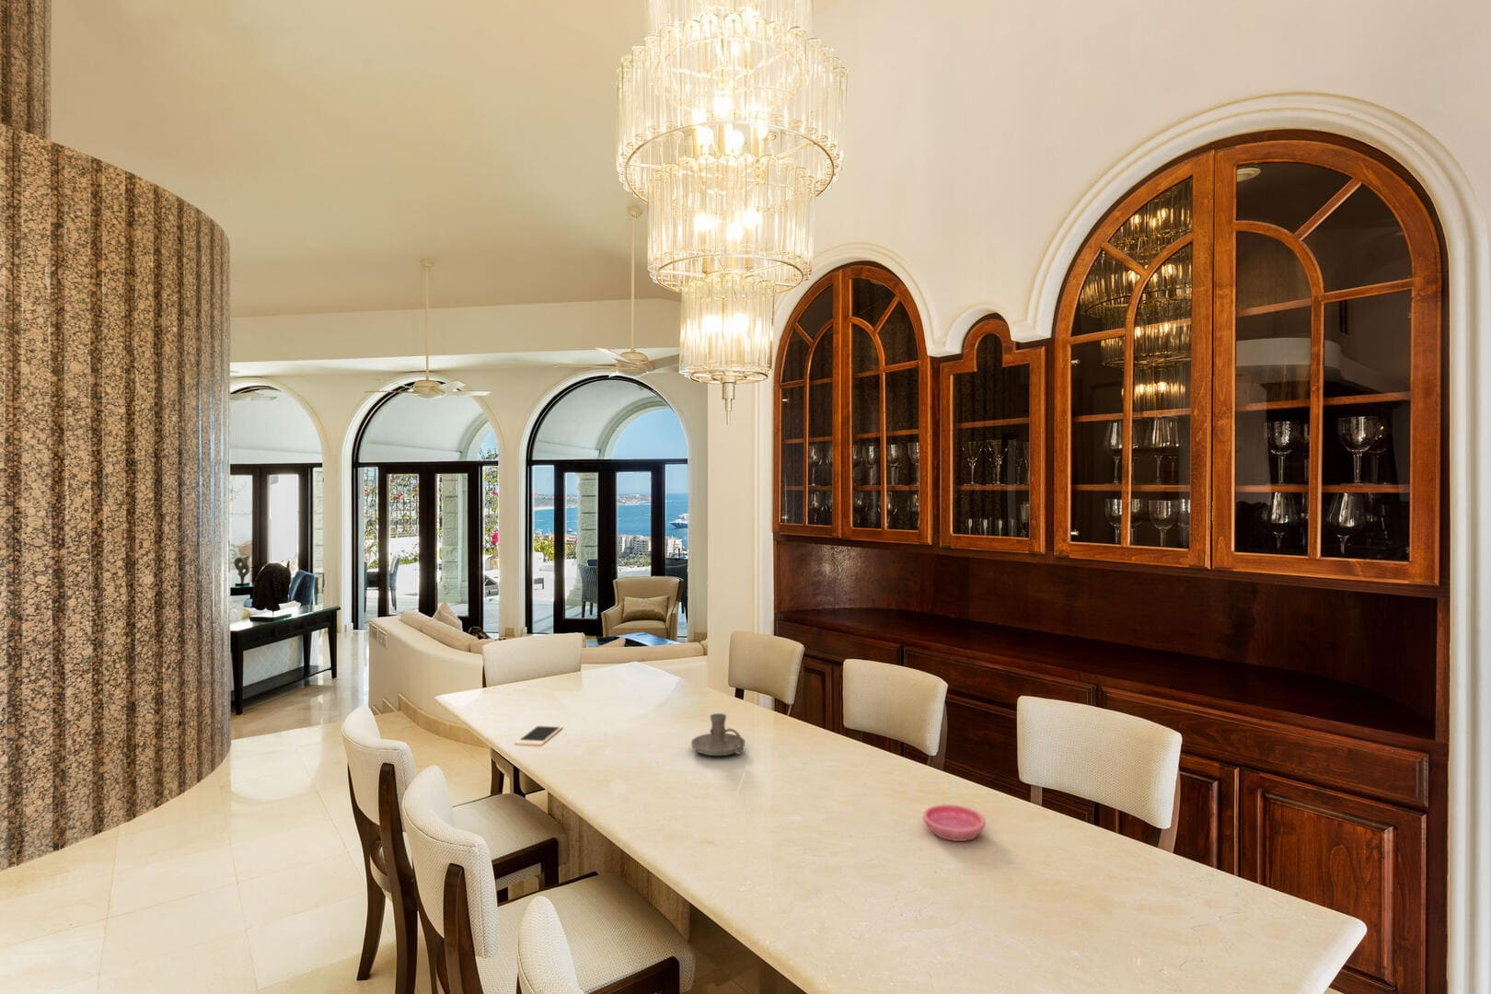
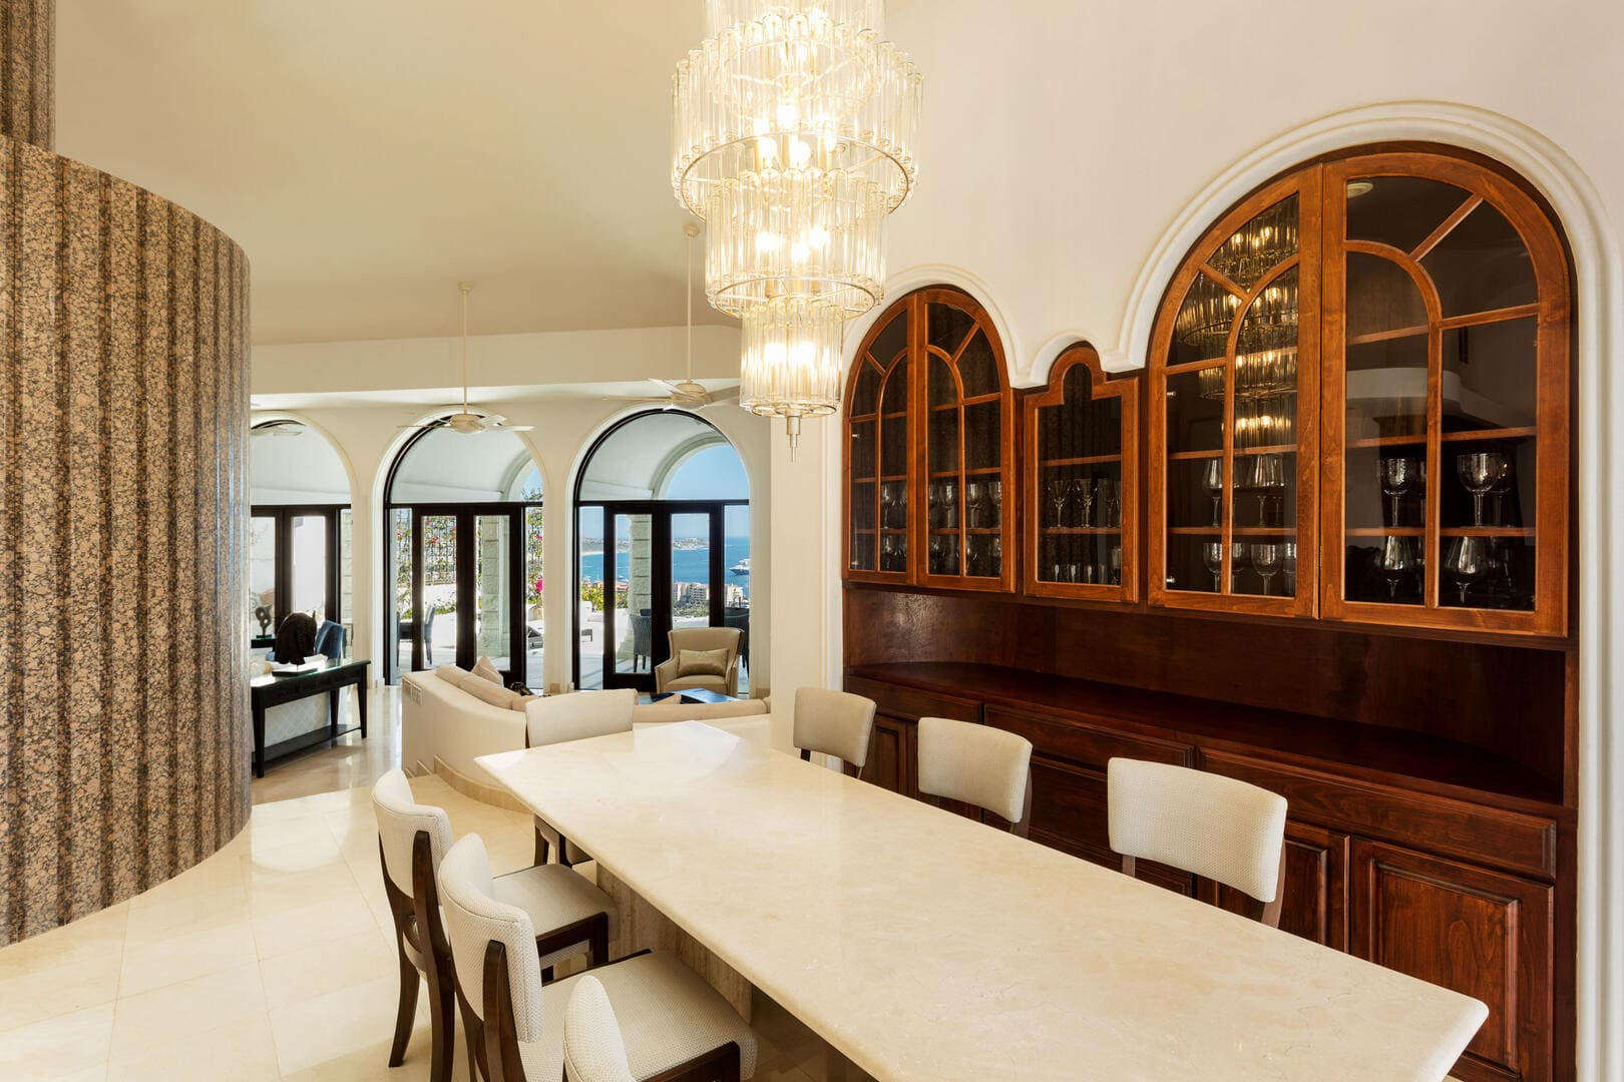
- saucer [922,803,986,842]
- candle holder [690,712,747,757]
- cell phone [515,724,564,747]
